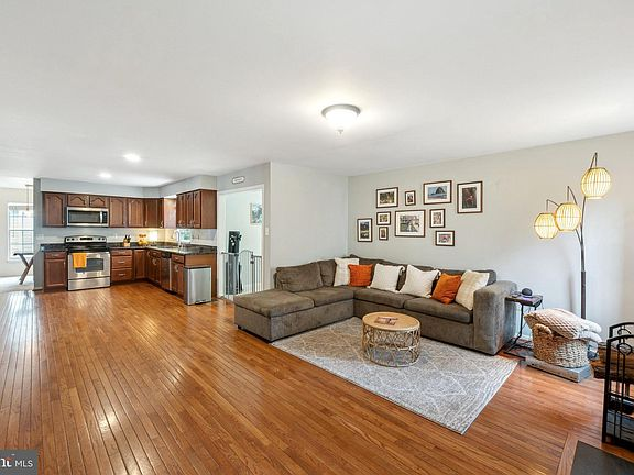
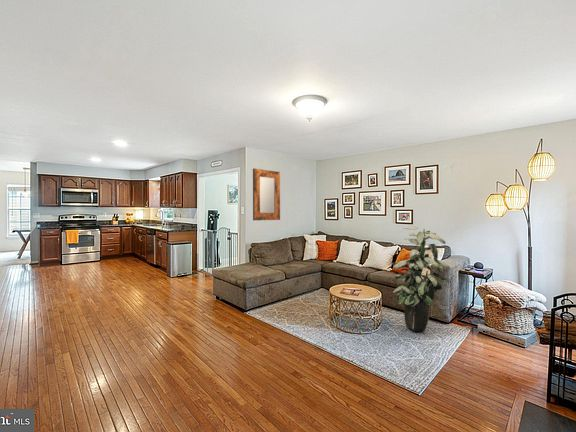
+ indoor plant [390,225,451,332]
+ home mirror [252,167,281,221]
